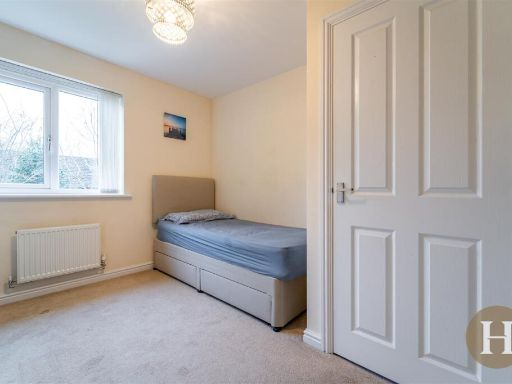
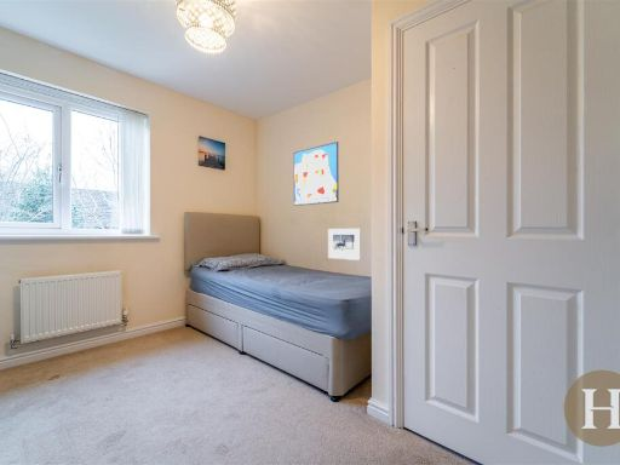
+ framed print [327,228,362,262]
+ wall art [293,140,339,207]
